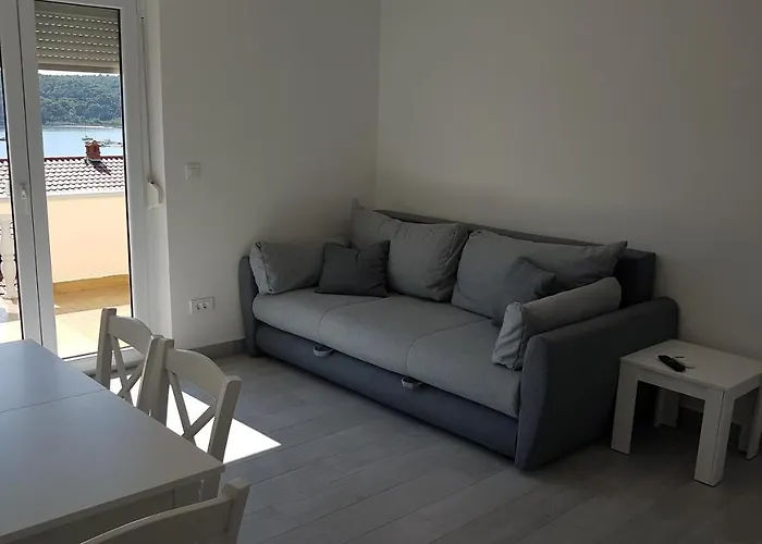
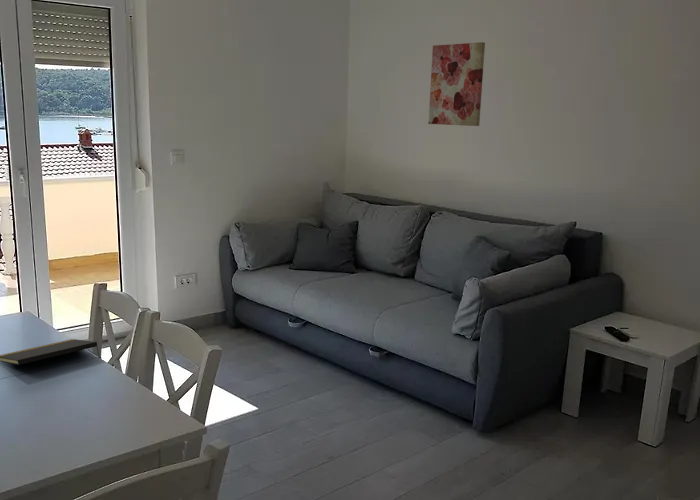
+ notepad [0,338,100,366]
+ wall art [428,41,486,127]
